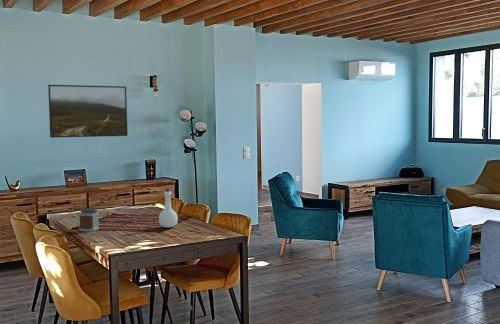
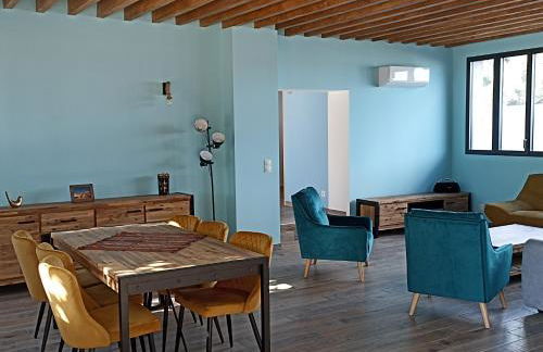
- jar [78,207,100,233]
- bottle [158,187,179,229]
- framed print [47,84,129,139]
